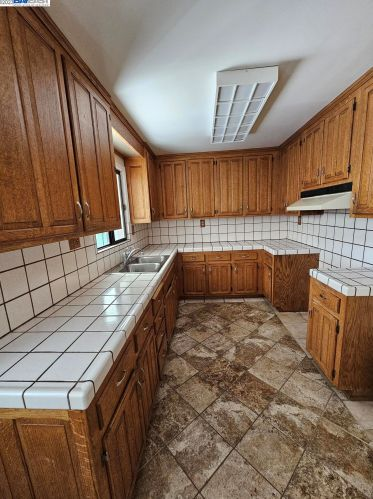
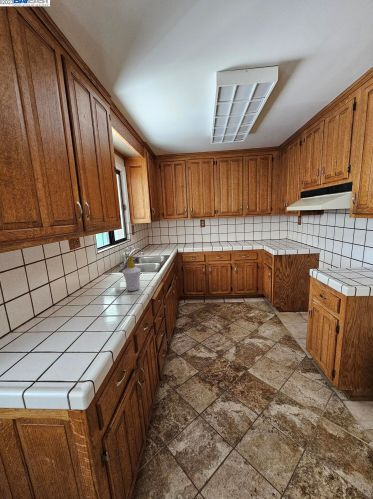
+ soap bottle [122,254,142,292]
